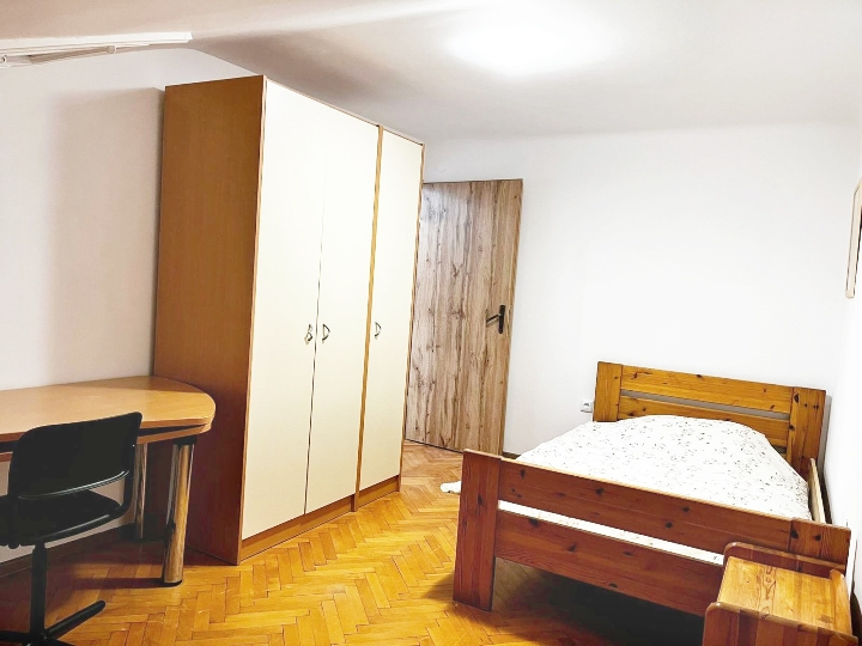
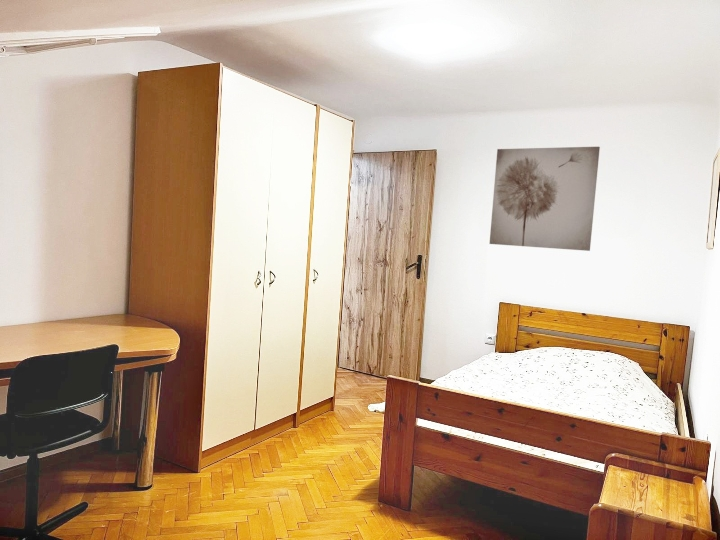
+ wall art [489,146,601,252]
